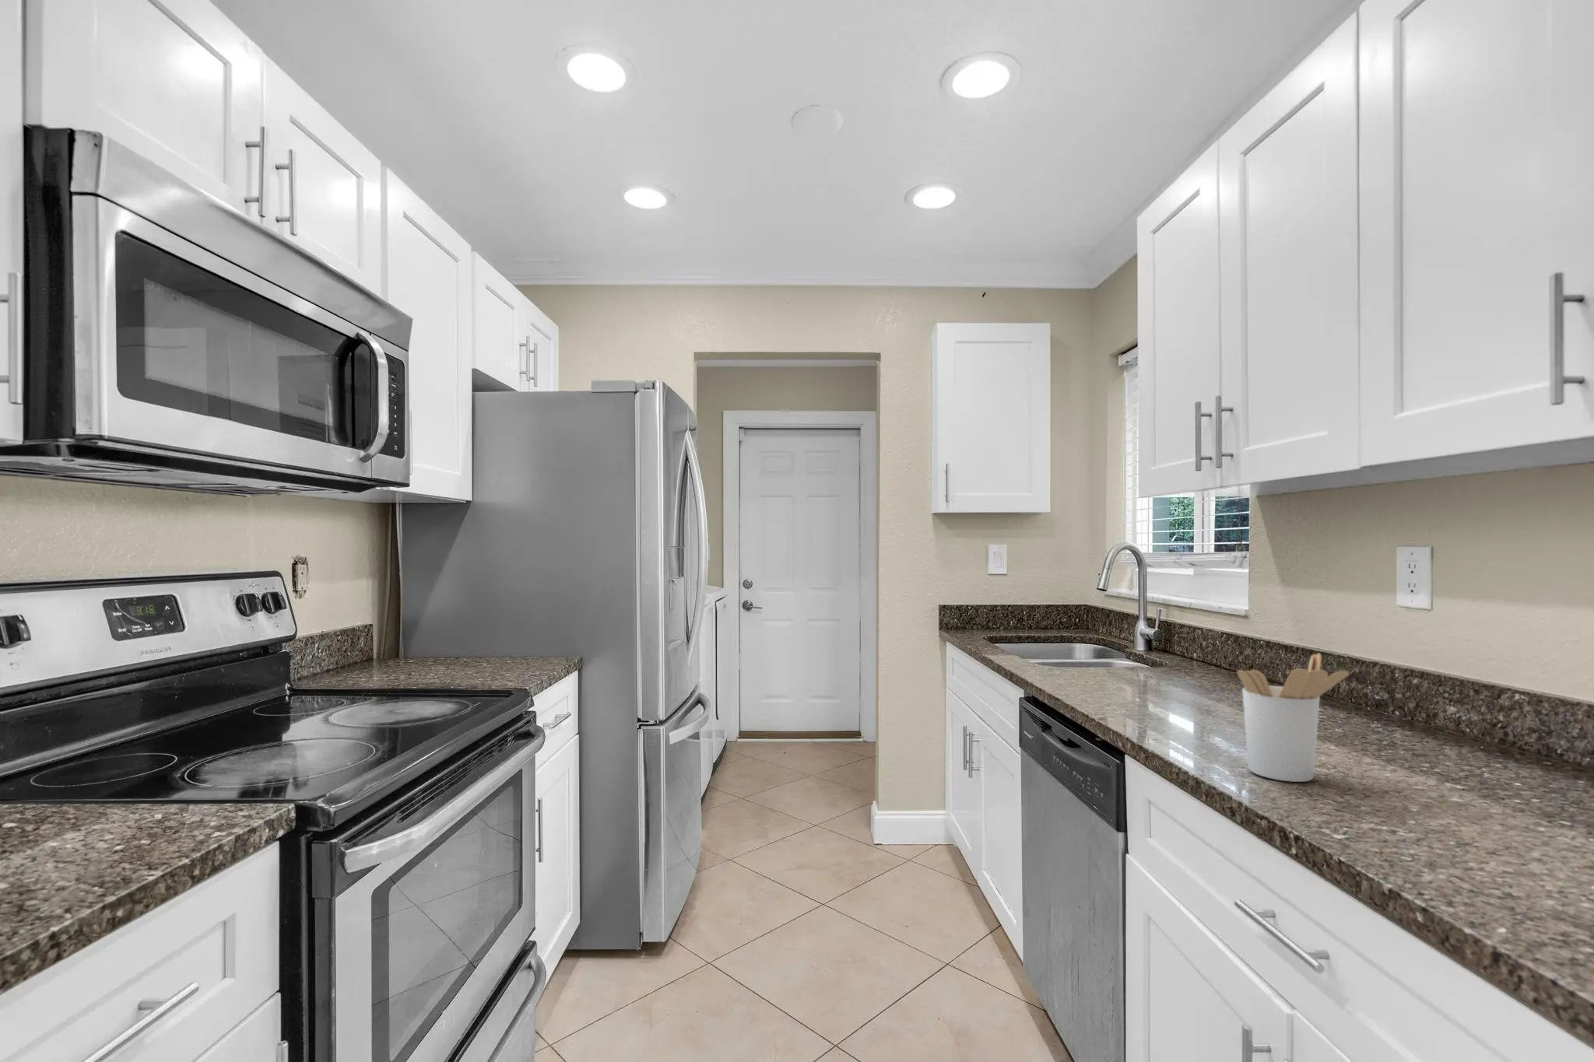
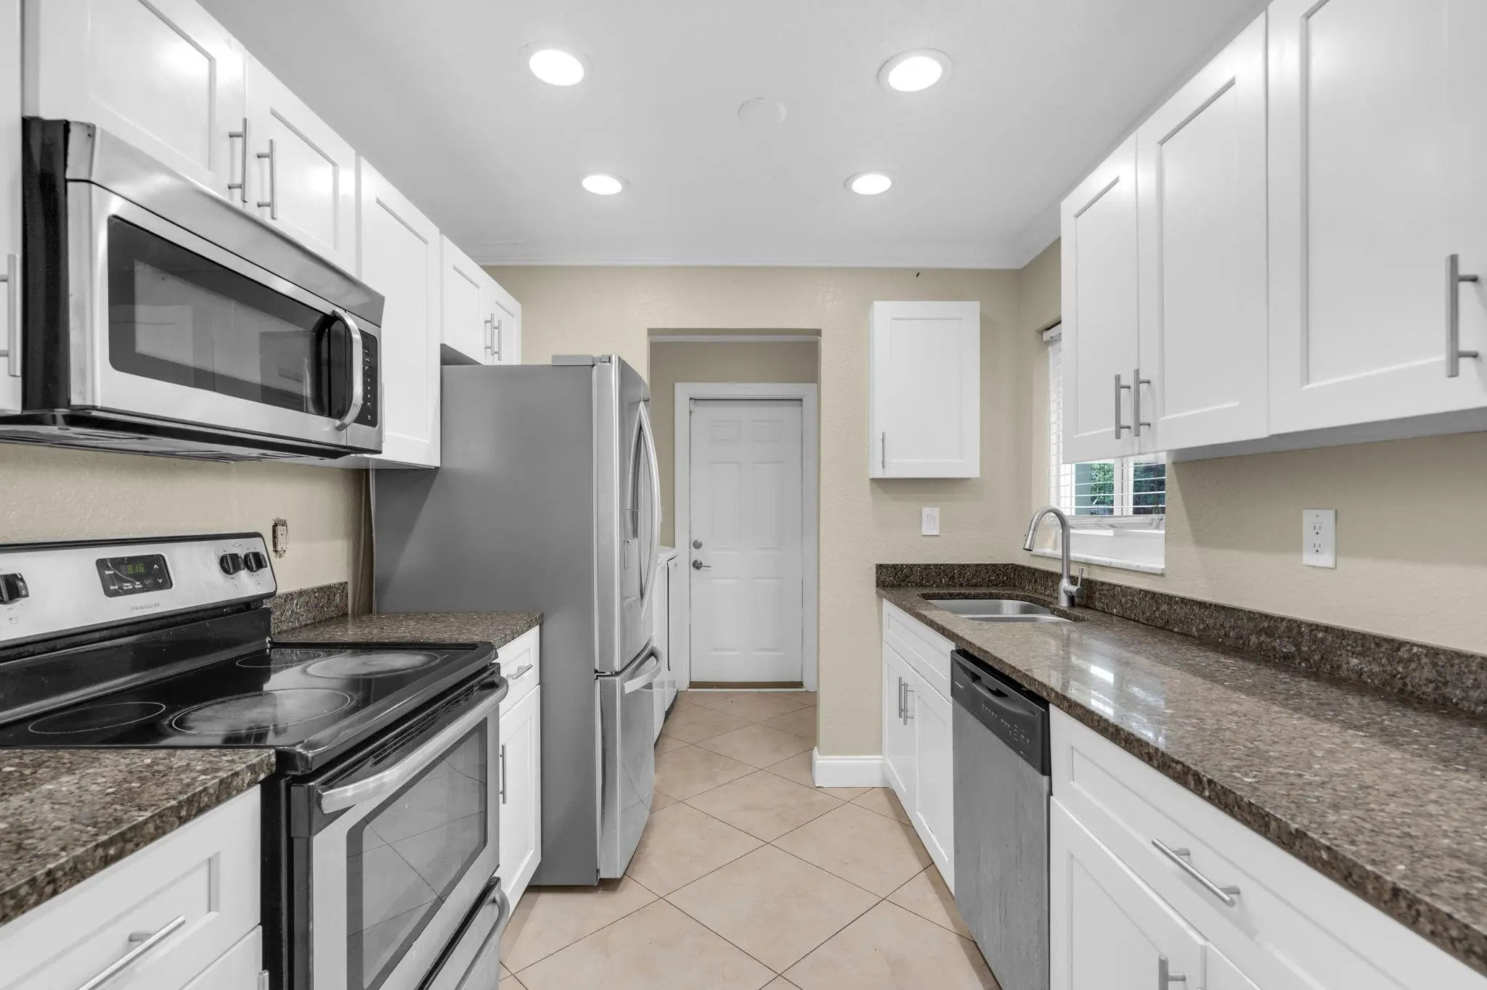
- utensil holder [1236,652,1350,782]
